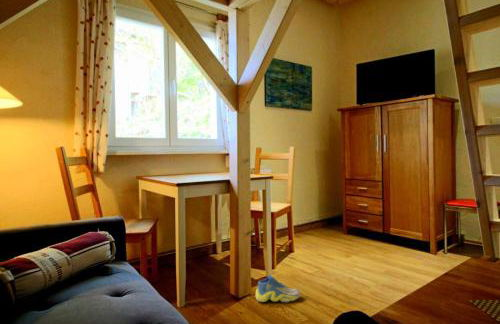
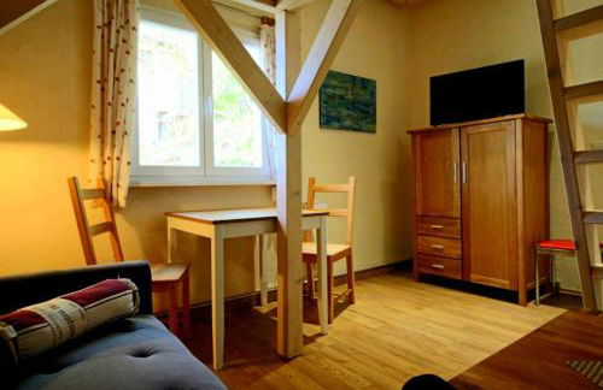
- sneaker [255,274,301,303]
